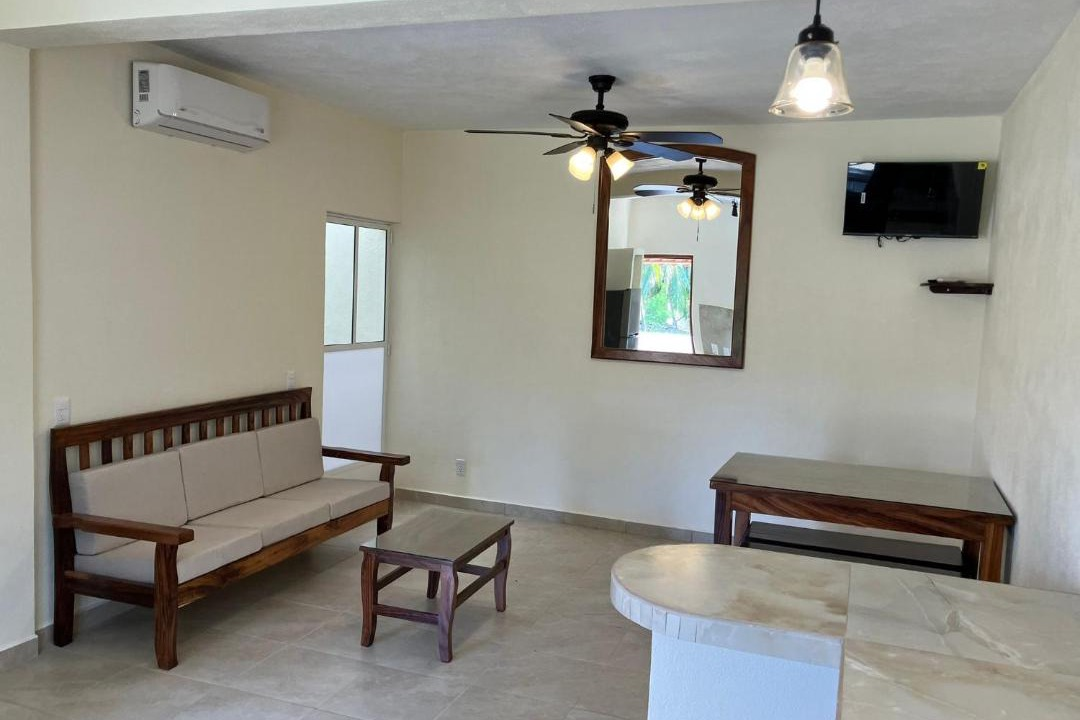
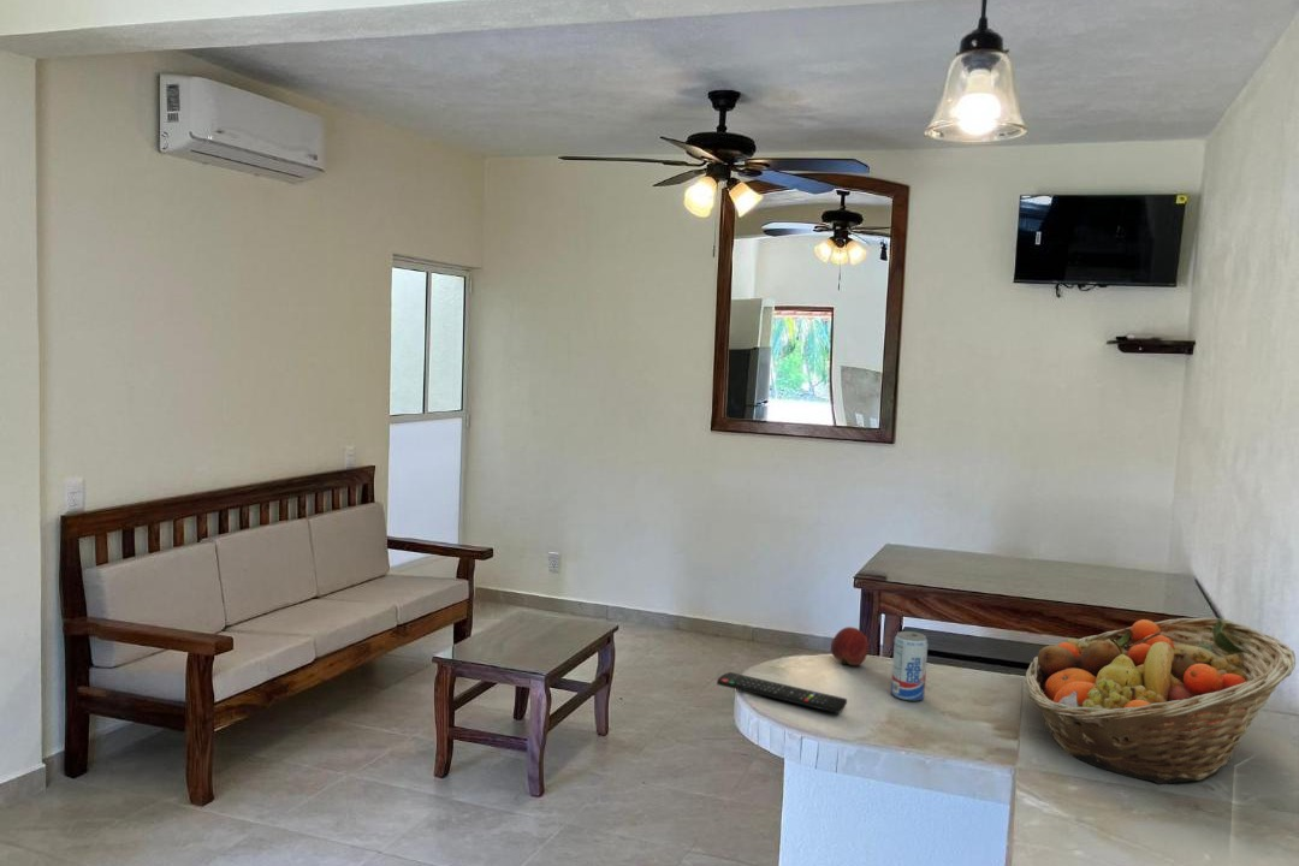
+ fruit basket [1025,617,1297,785]
+ remote control [716,671,848,714]
+ beverage can [890,630,930,702]
+ apple [830,625,870,666]
